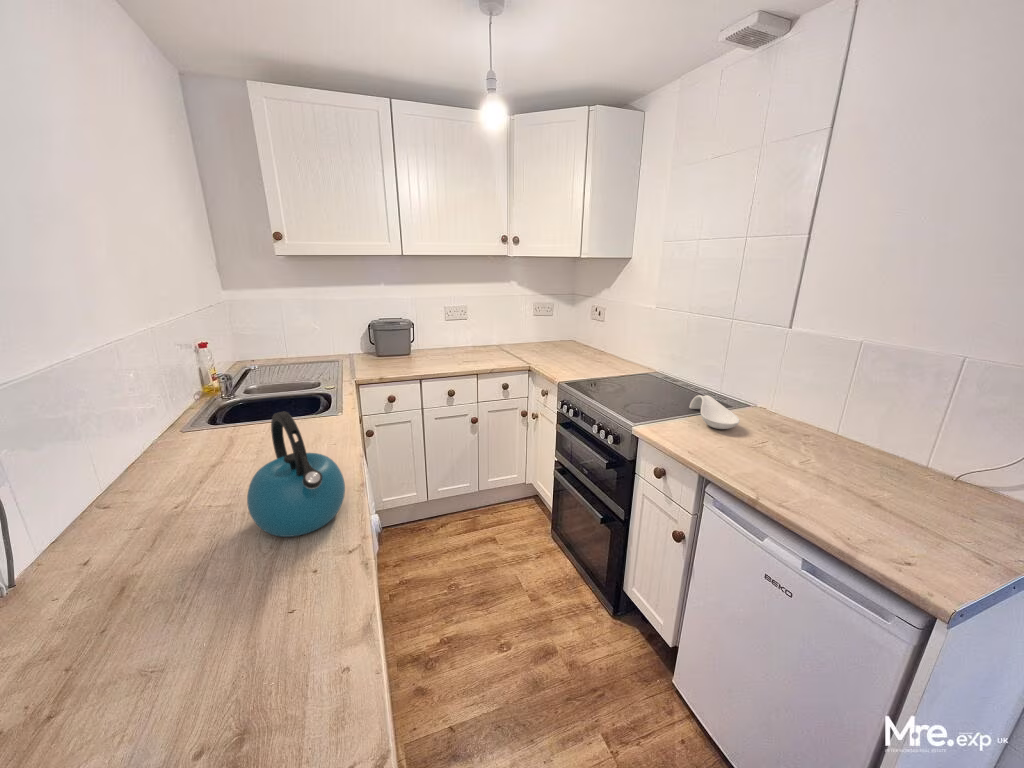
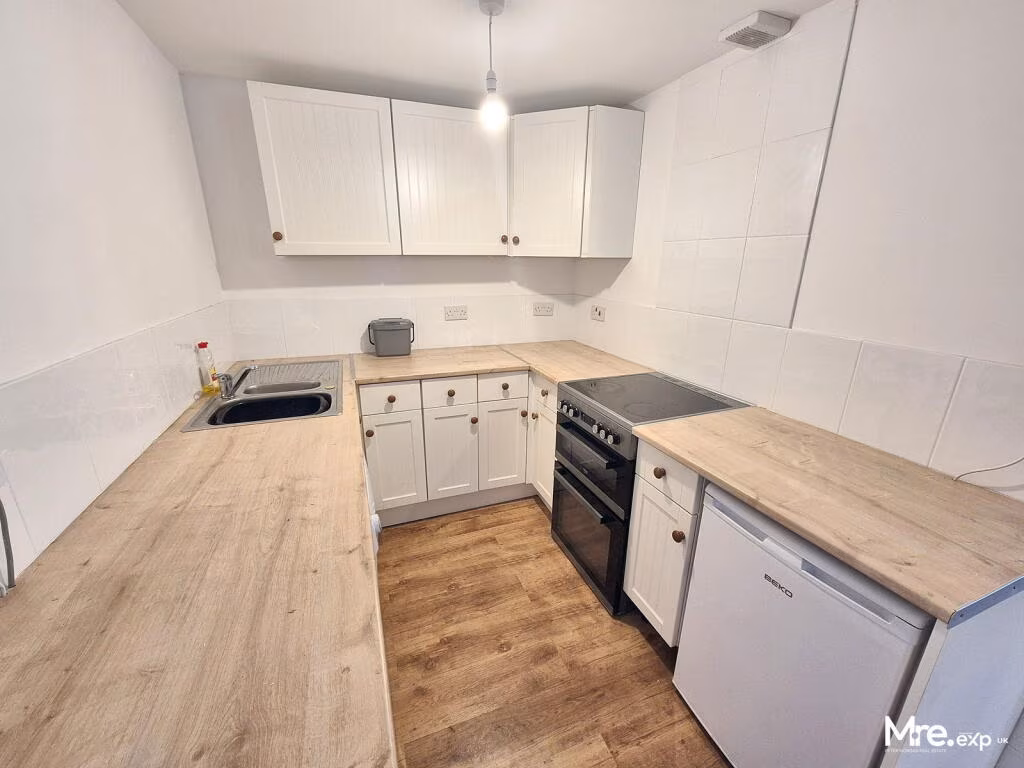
- kettle [246,411,346,538]
- spoon rest [688,394,741,430]
